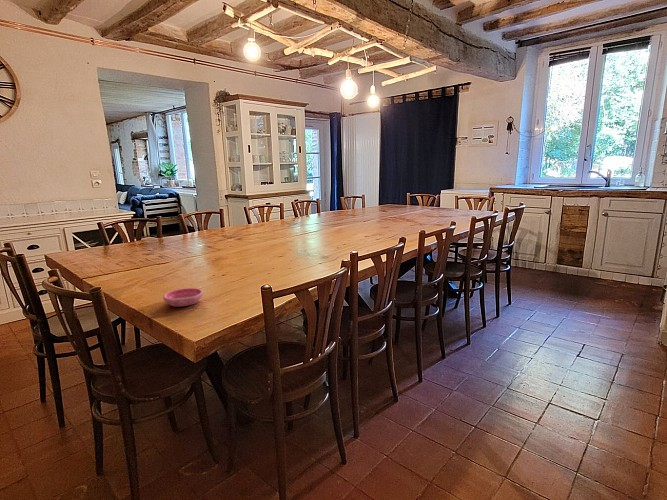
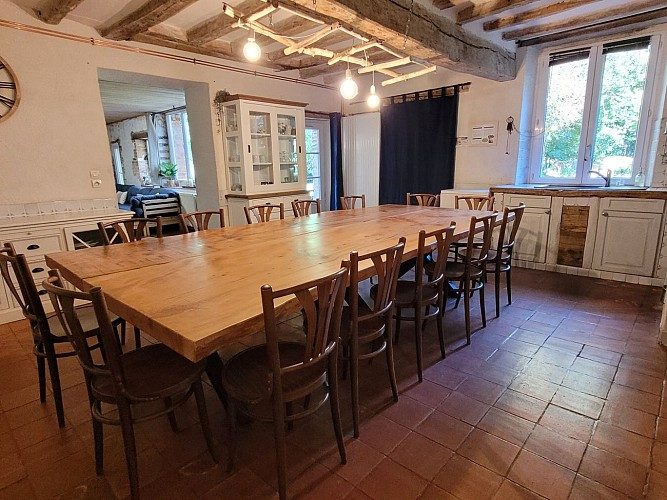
- saucer [162,287,204,307]
